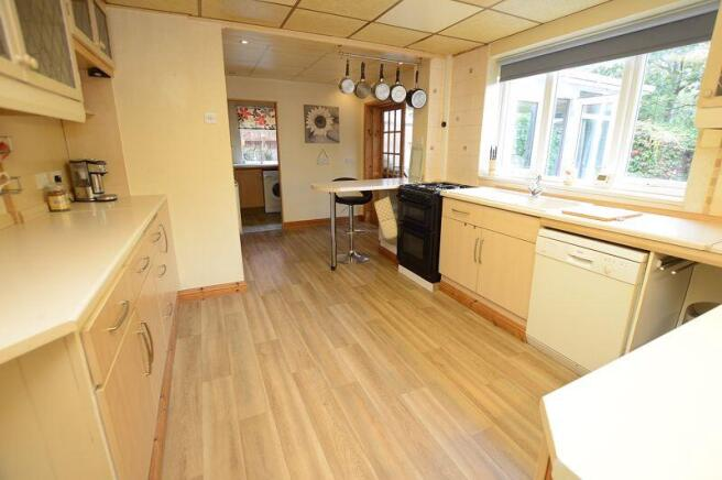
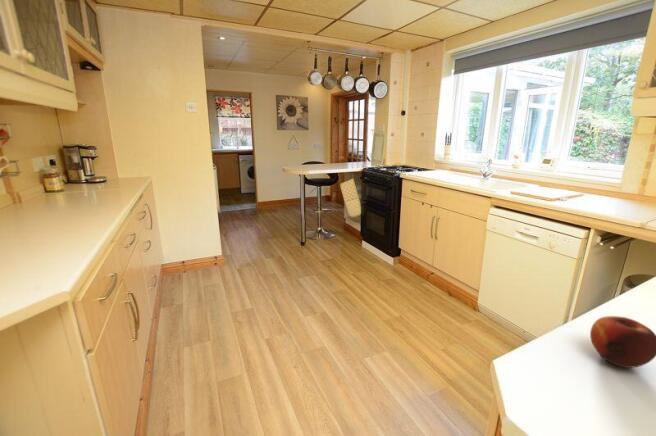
+ apple [589,315,656,369]
